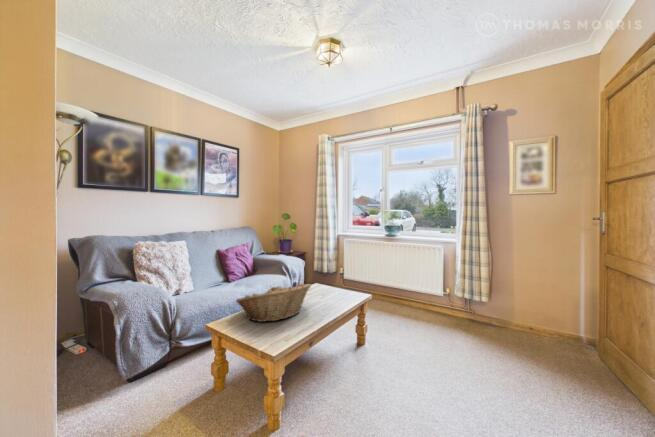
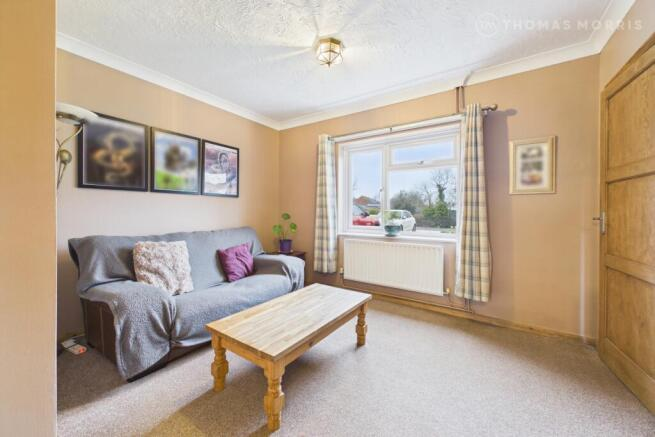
- fruit basket [235,283,312,323]
